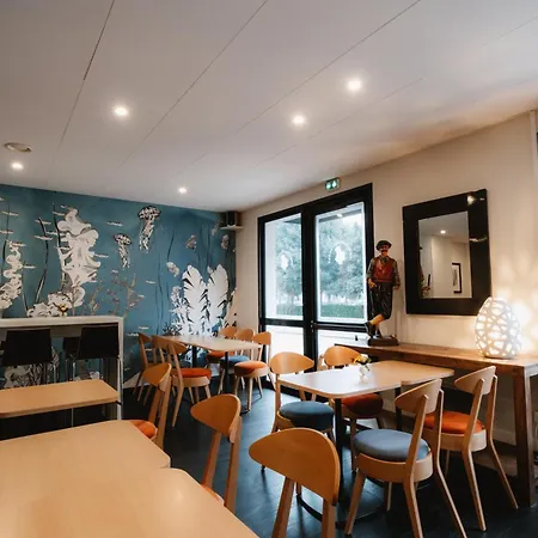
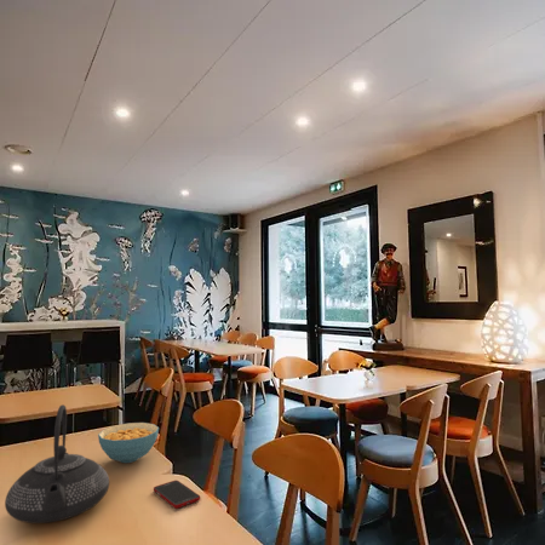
+ cereal bowl [97,421,160,464]
+ teapot [4,403,110,524]
+ cell phone [153,480,201,510]
